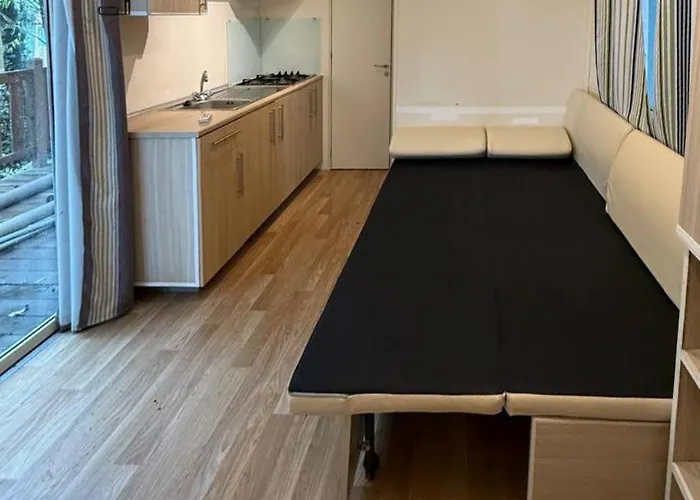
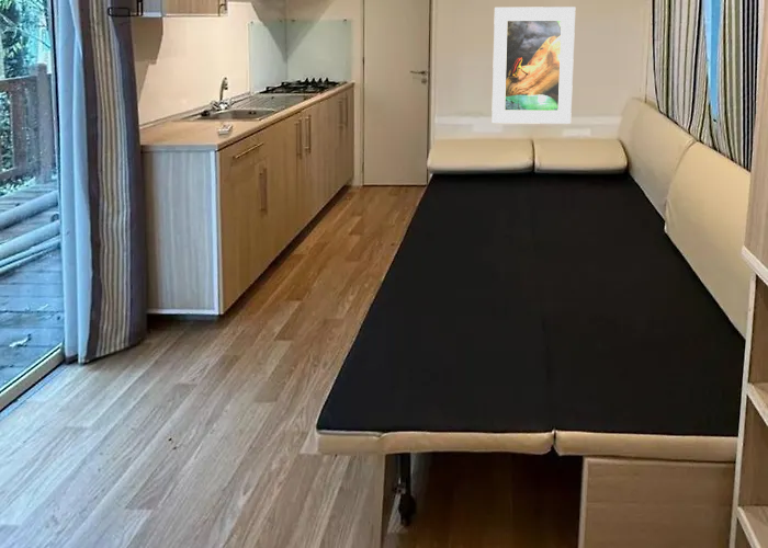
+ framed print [490,5,576,125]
